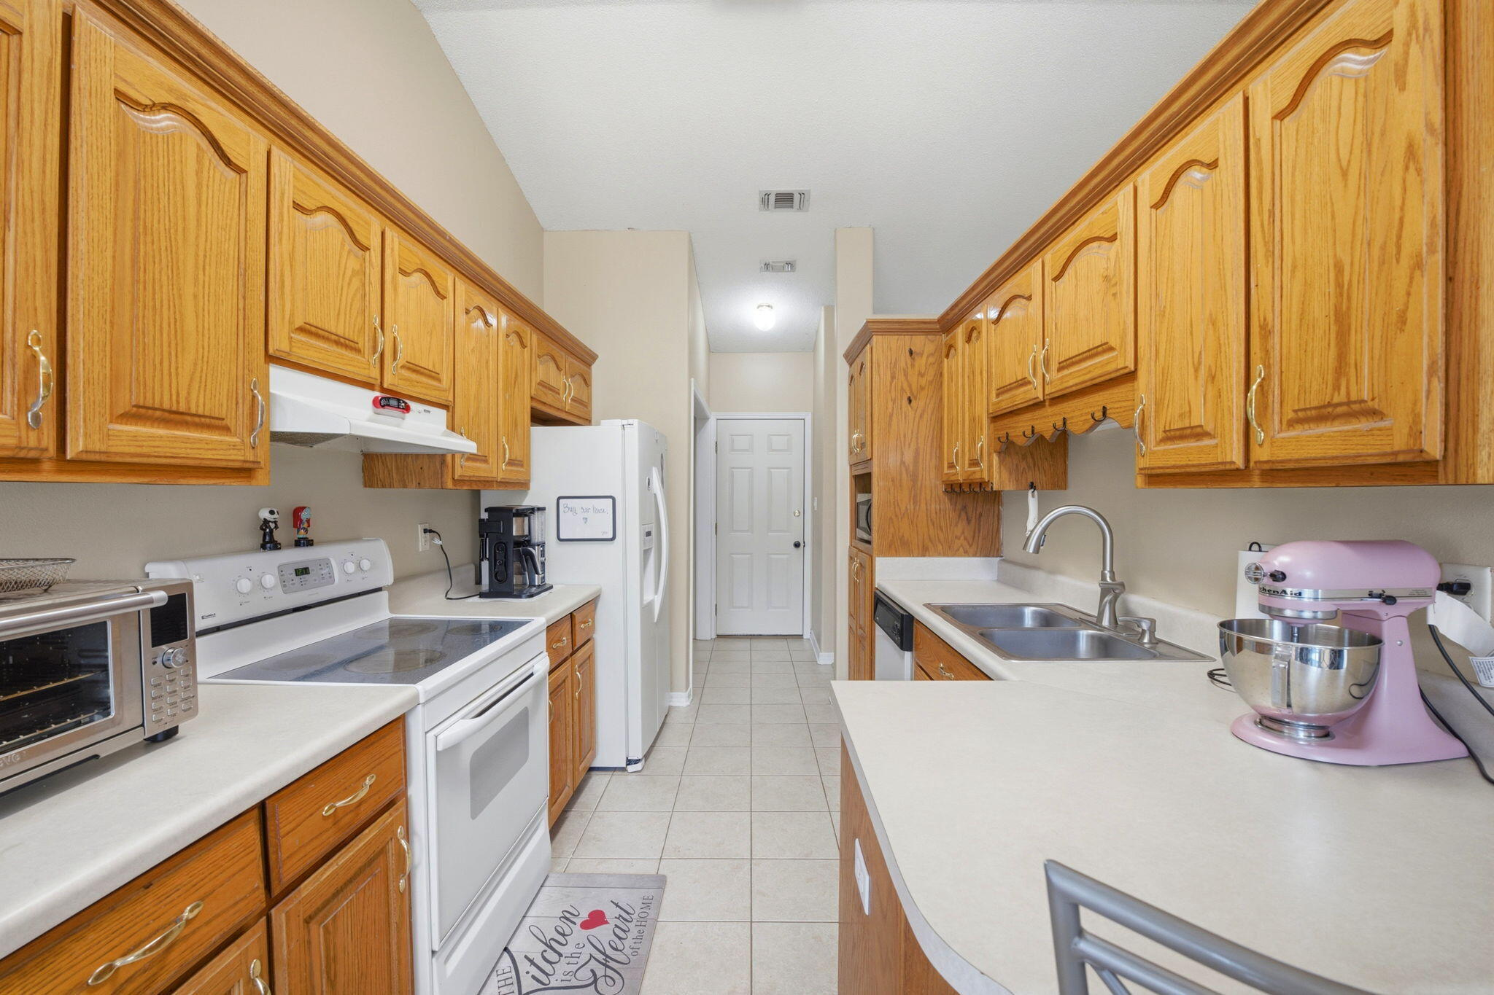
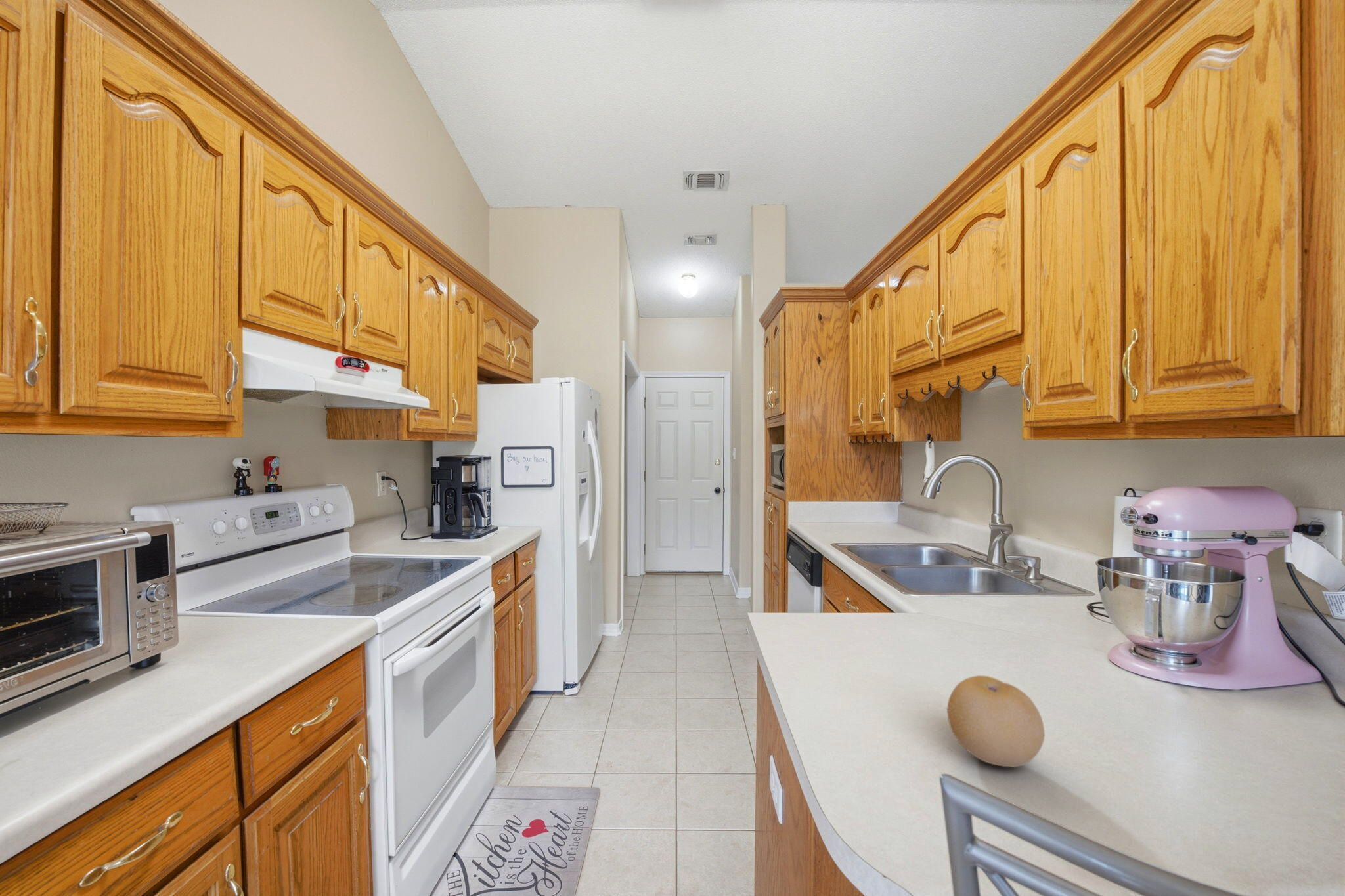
+ fruit [946,675,1045,768]
